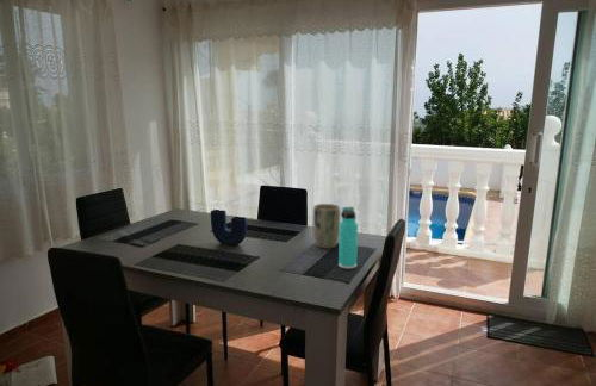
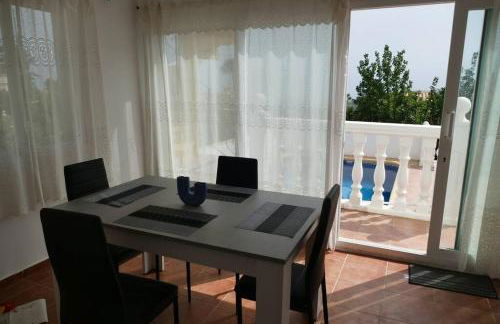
- plant pot [312,203,341,250]
- thermos bottle [337,205,359,270]
